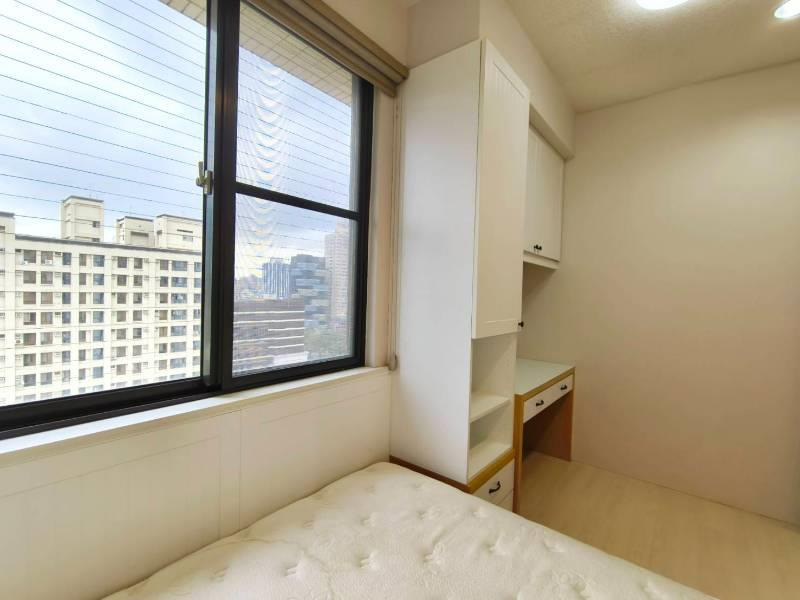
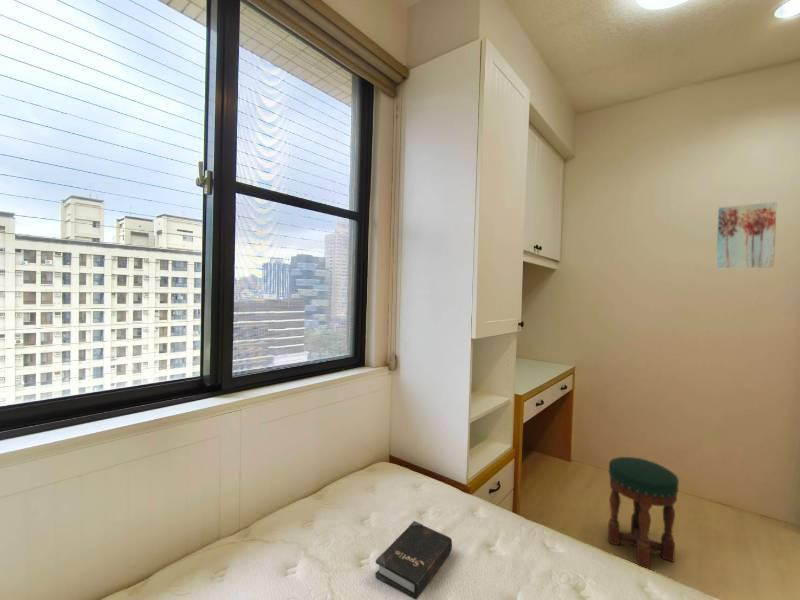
+ stool [607,456,680,570]
+ hardback book [374,520,453,600]
+ wall art [715,201,778,269]
